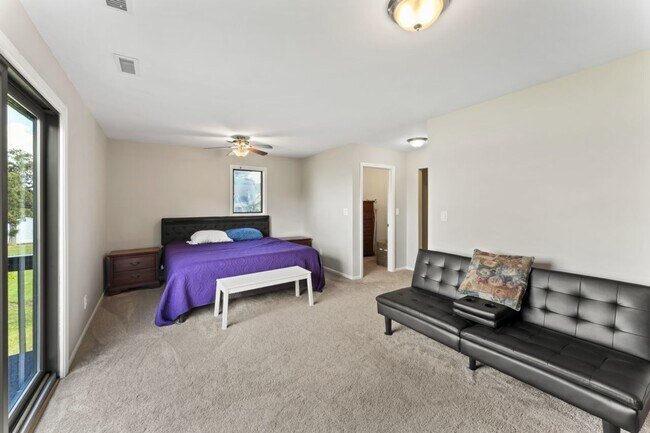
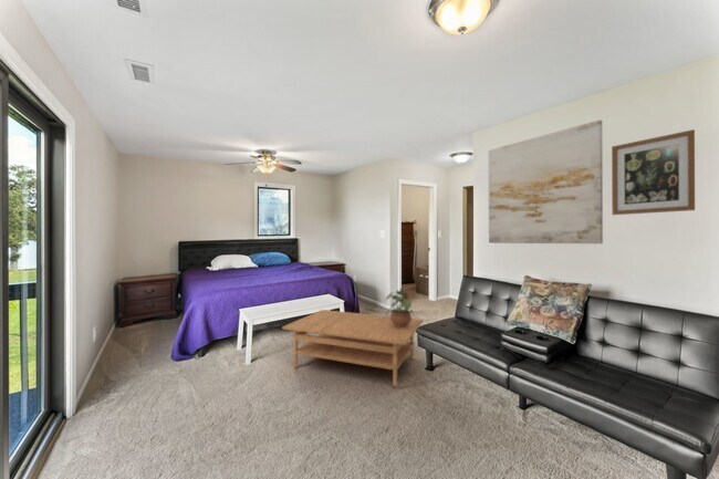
+ coffee table [281,309,424,387]
+ wall art [611,128,696,216]
+ potted plant [383,287,415,329]
+ wall art [488,118,604,244]
